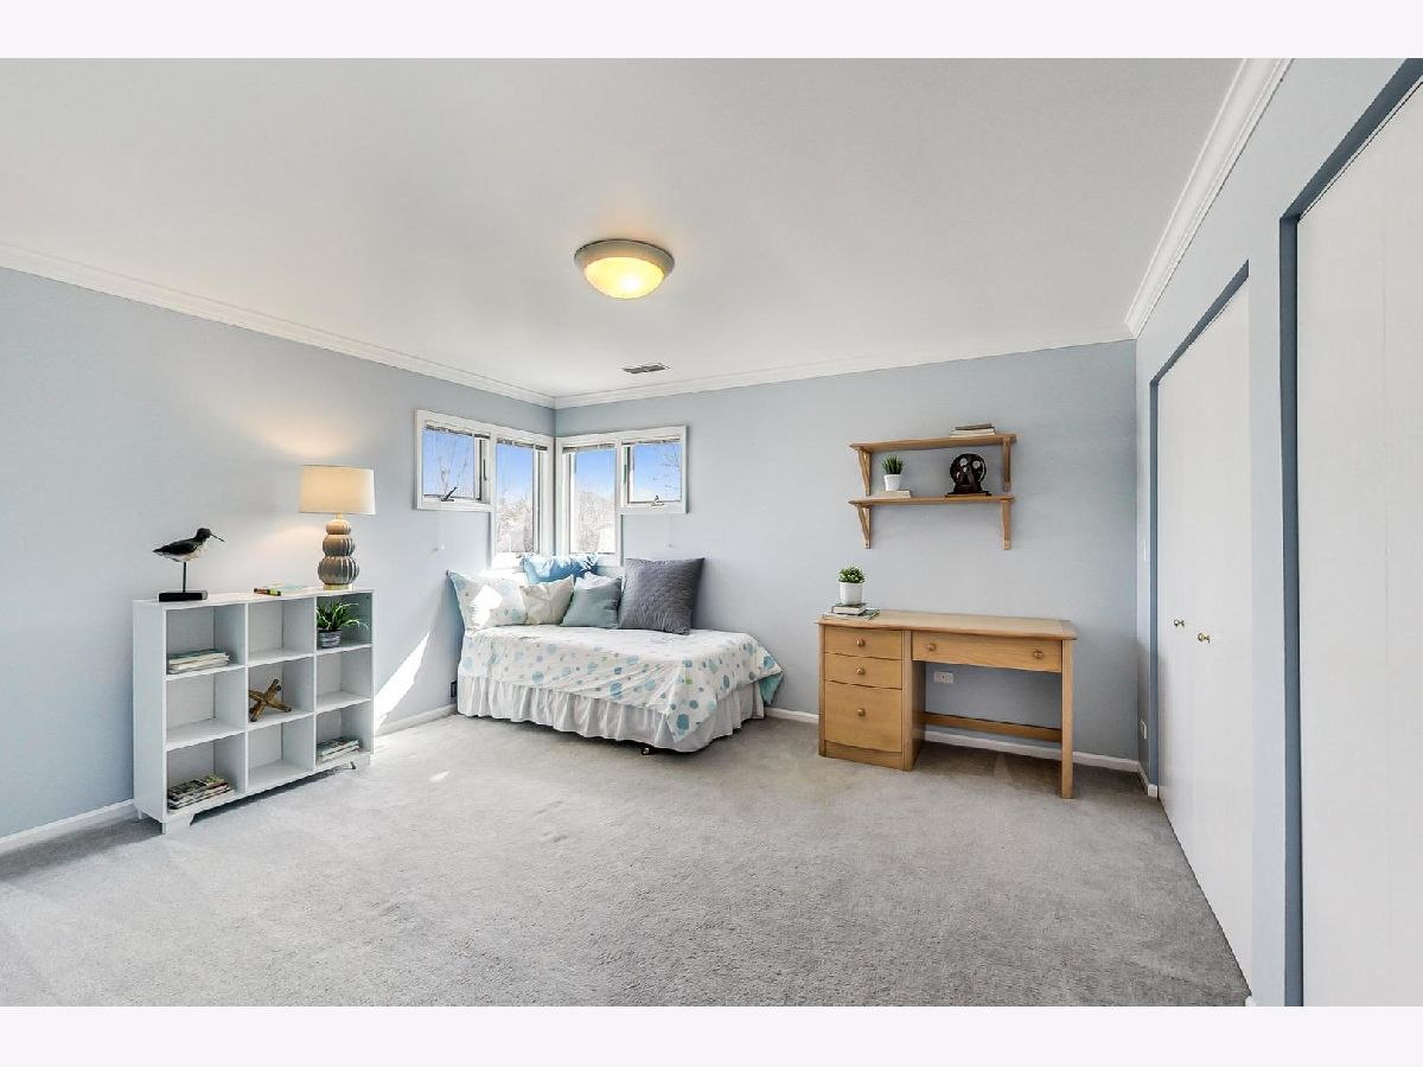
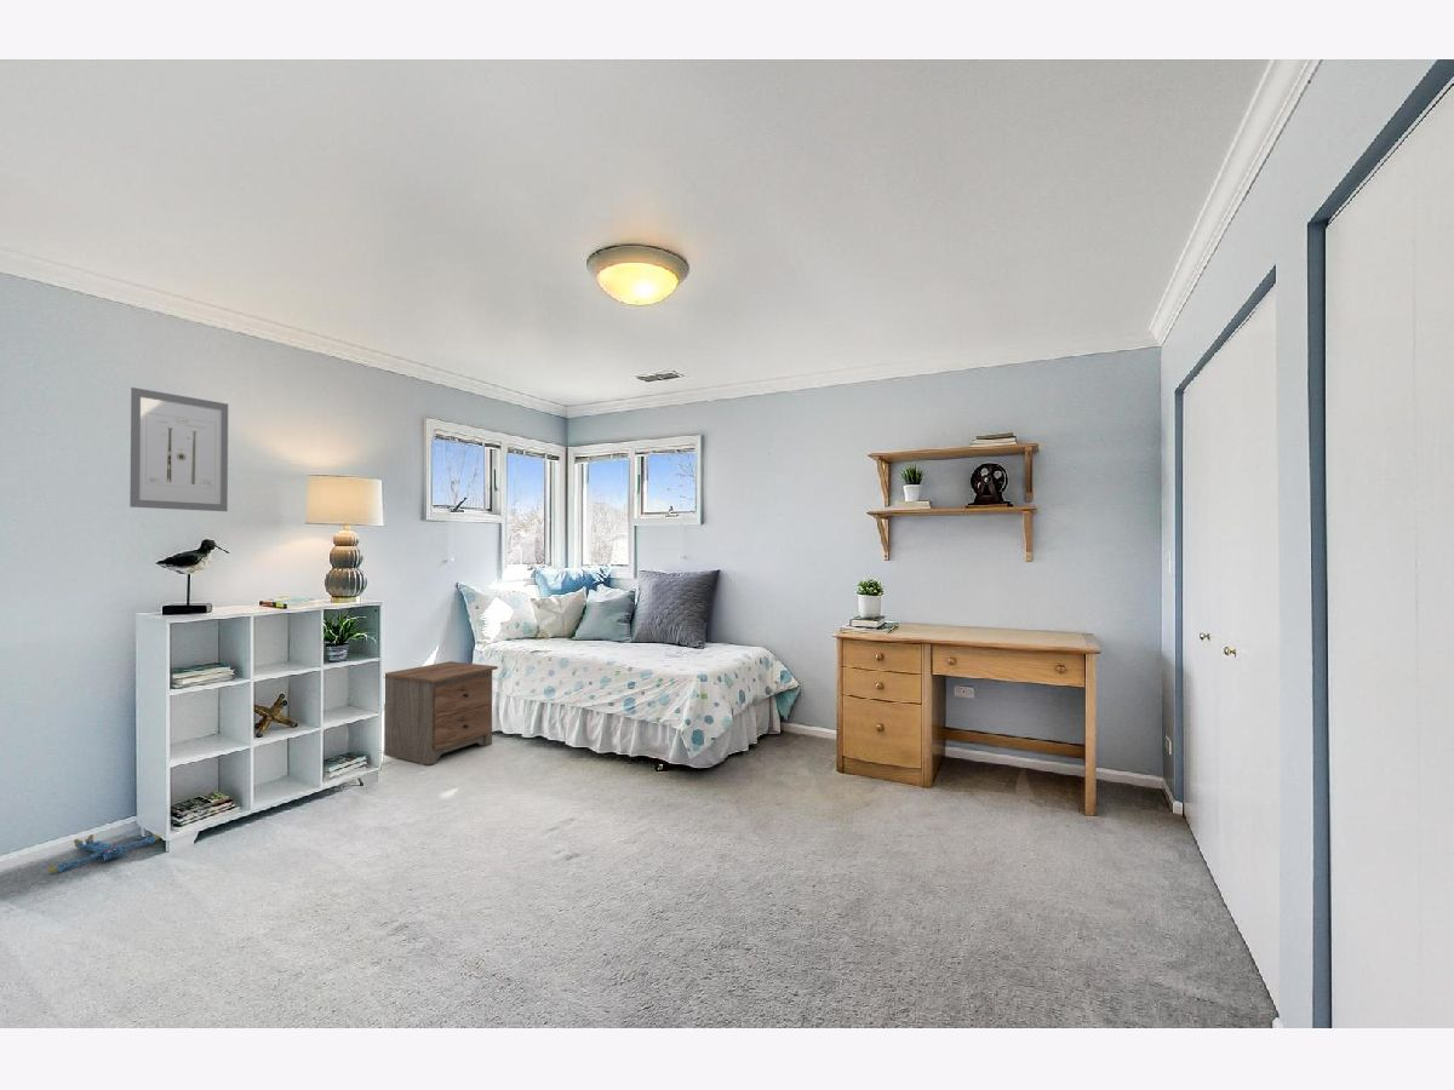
+ plush toy [47,833,161,874]
+ wall art [128,386,229,512]
+ nightstand [383,660,499,765]
